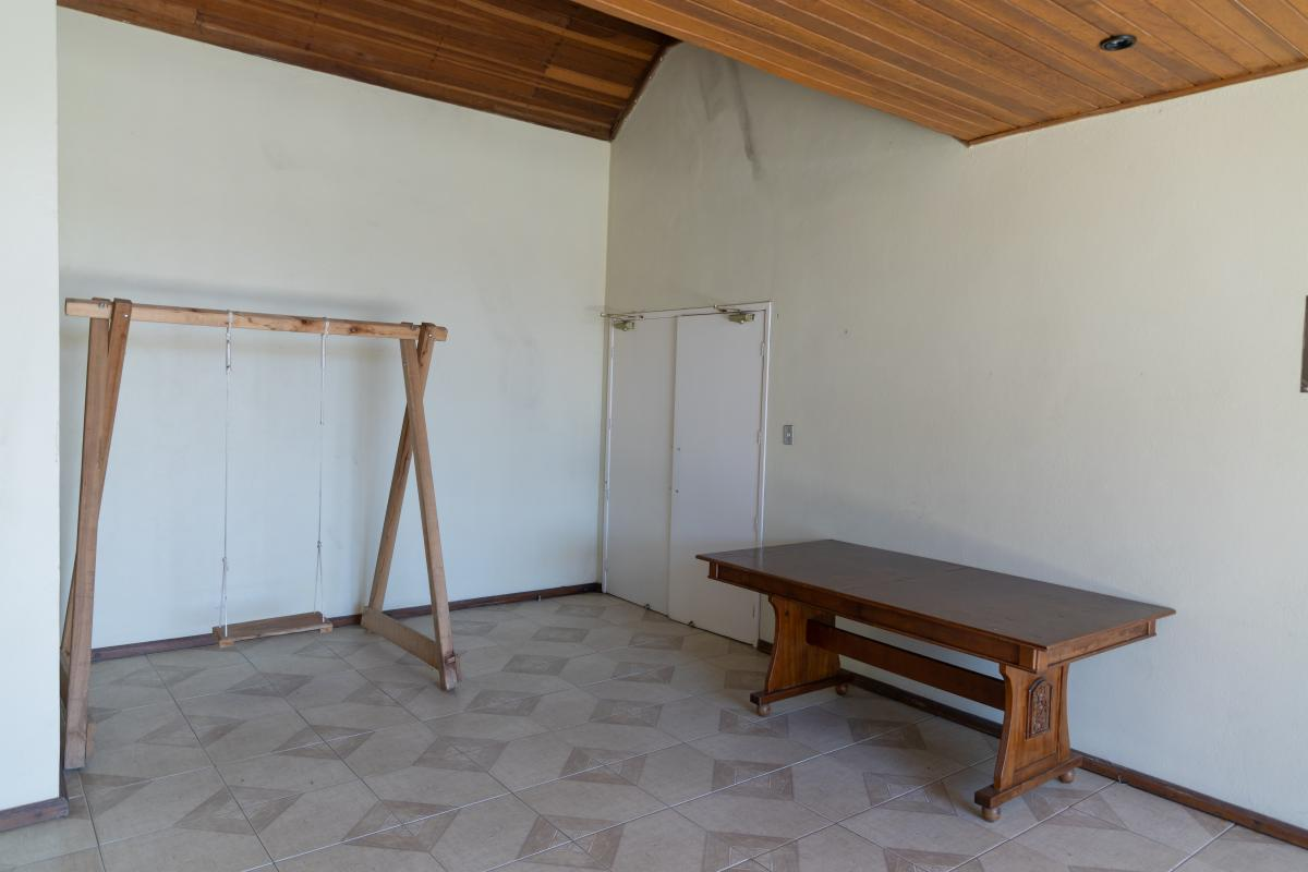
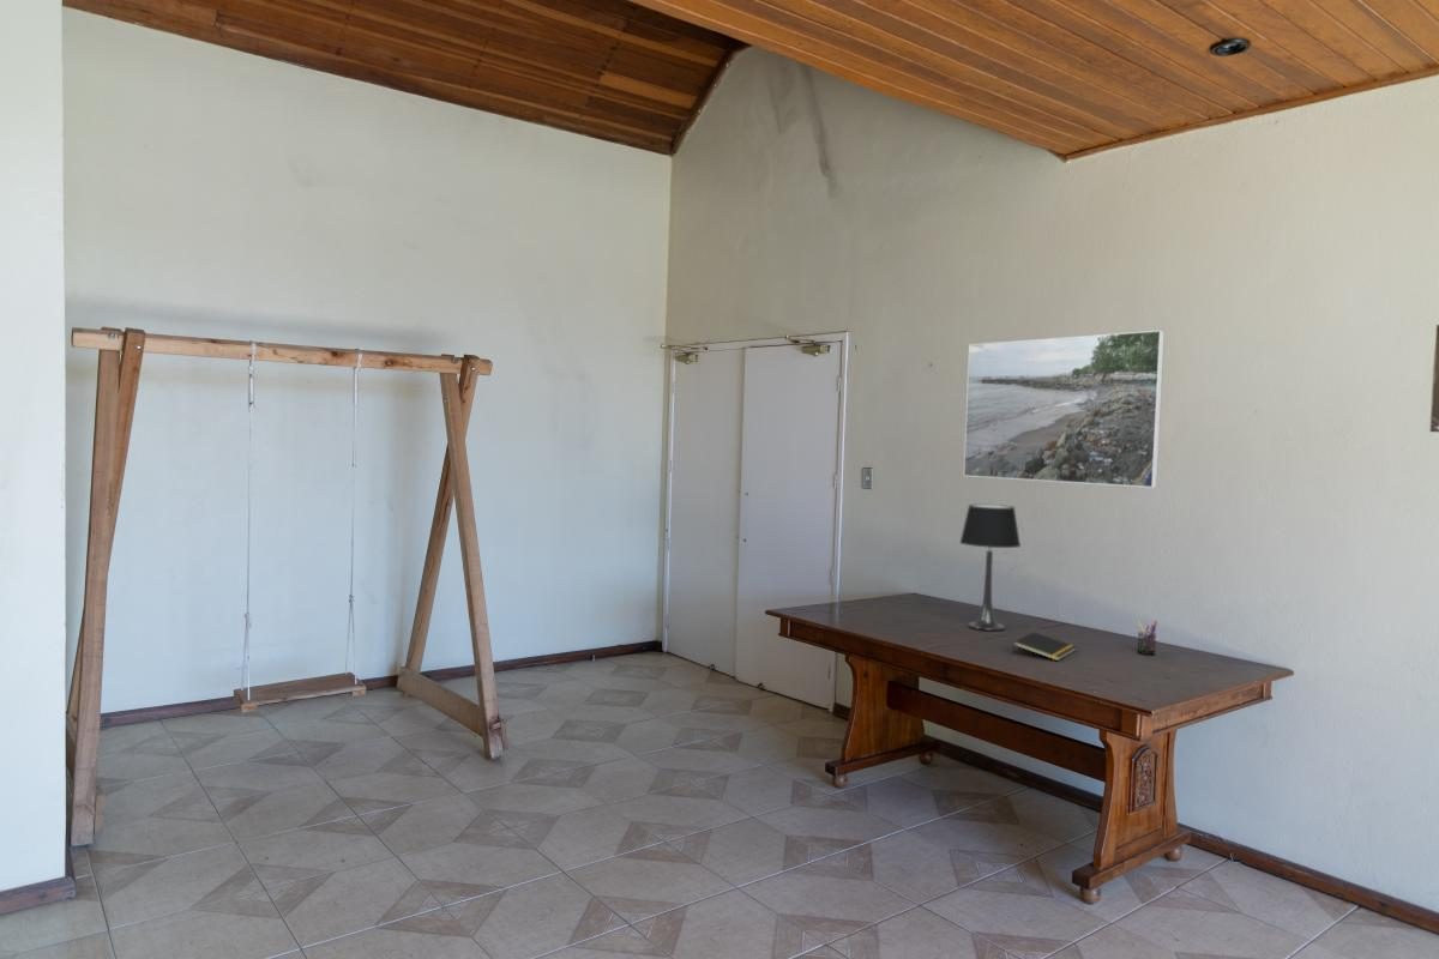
+ table lamp [958,503,1022,632]
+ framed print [963,330,1166,489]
+ pen holder [1136,620,1158,656]
+ notepad [1012,631,1078,662]
